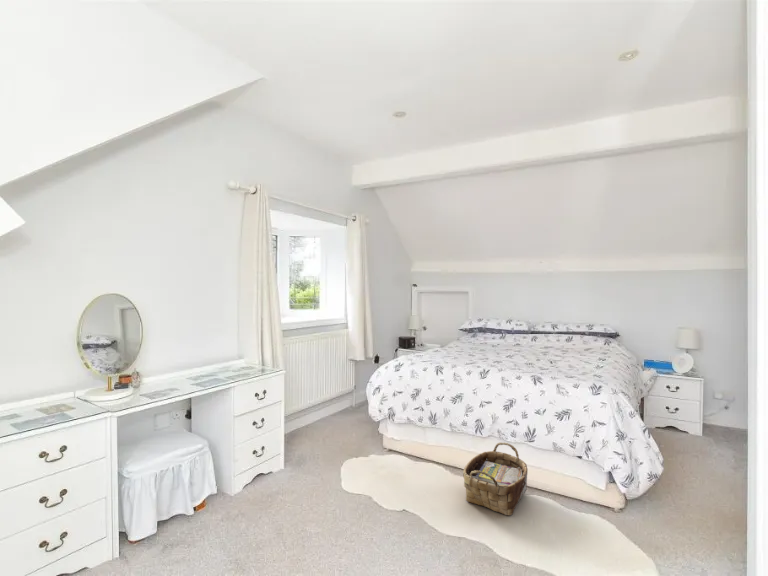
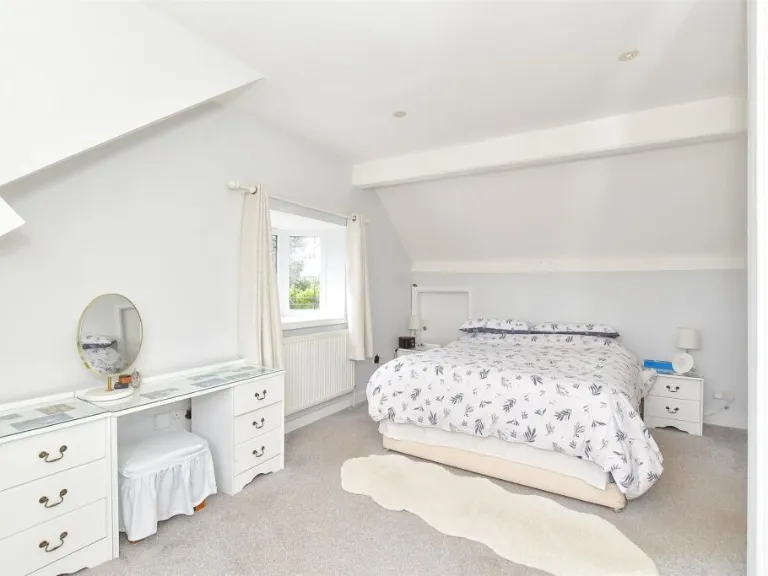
- woven basket [462,442,528,516]
